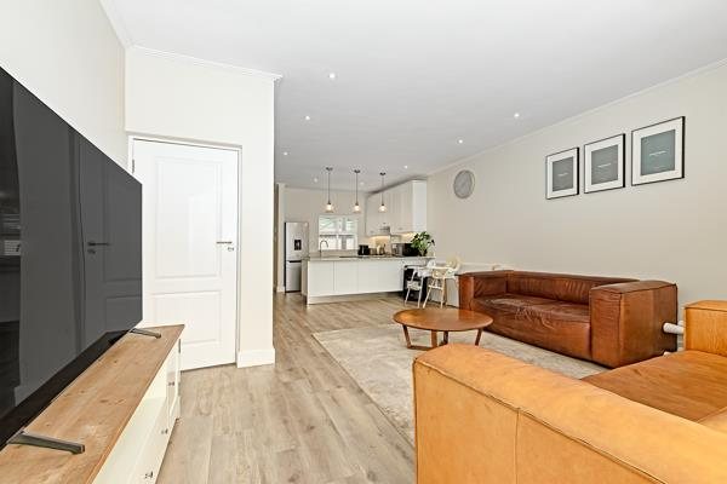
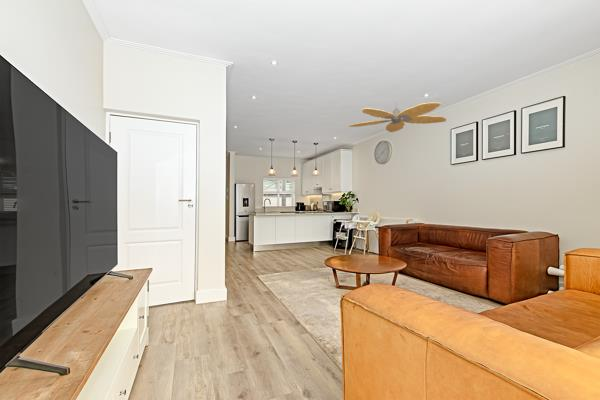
+ ceiling fan [346,102,447,133]
